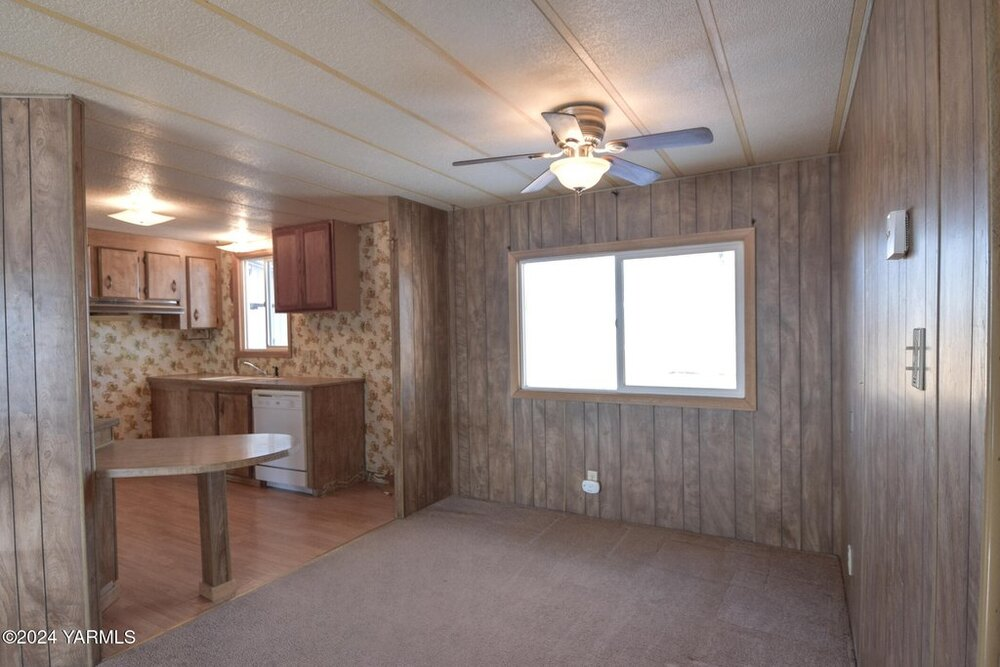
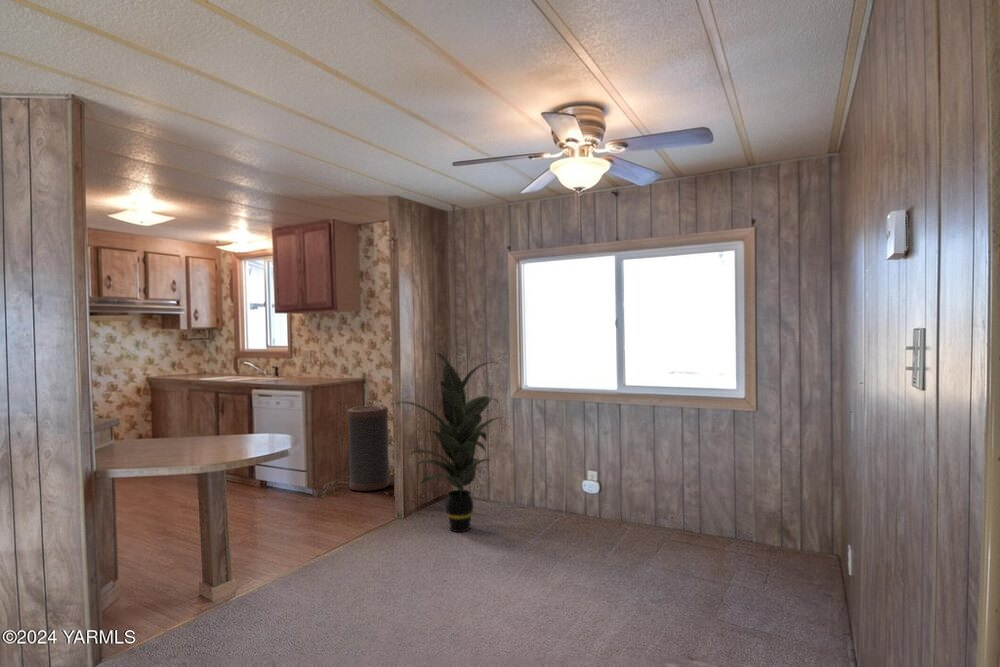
+ trash can [347,405,391,492]
+ indoor plant [390,352,503,533]
